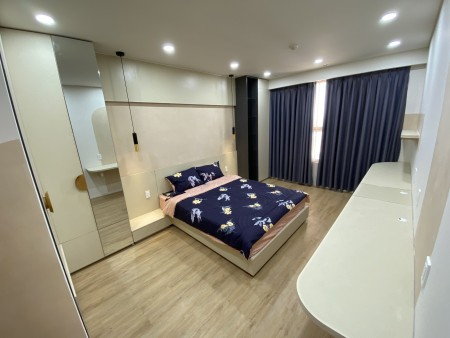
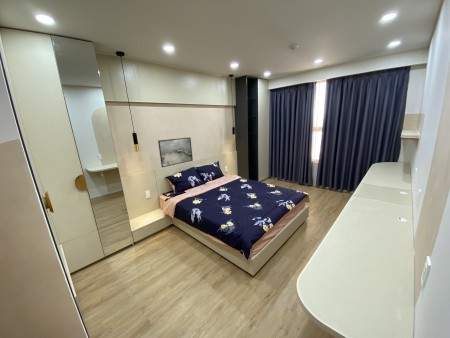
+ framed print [157,136,194,168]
